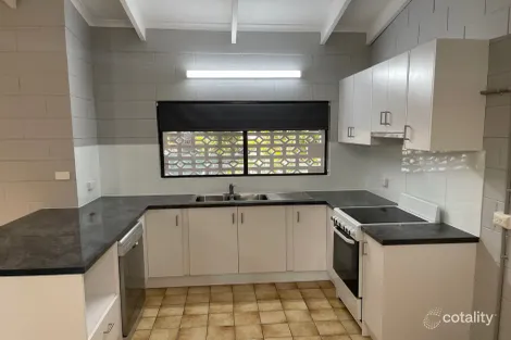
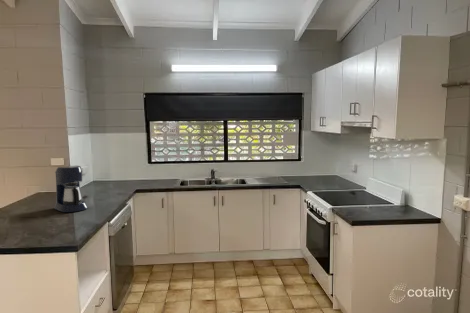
+ coffee maker [53,165,89,213]
